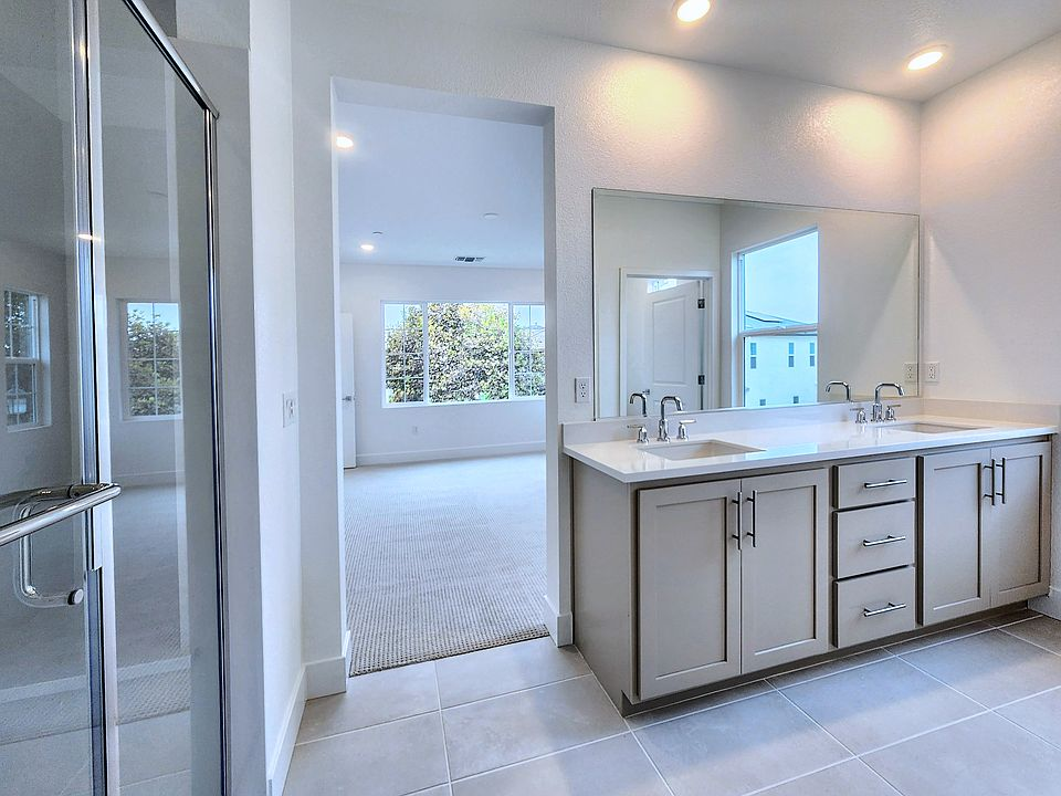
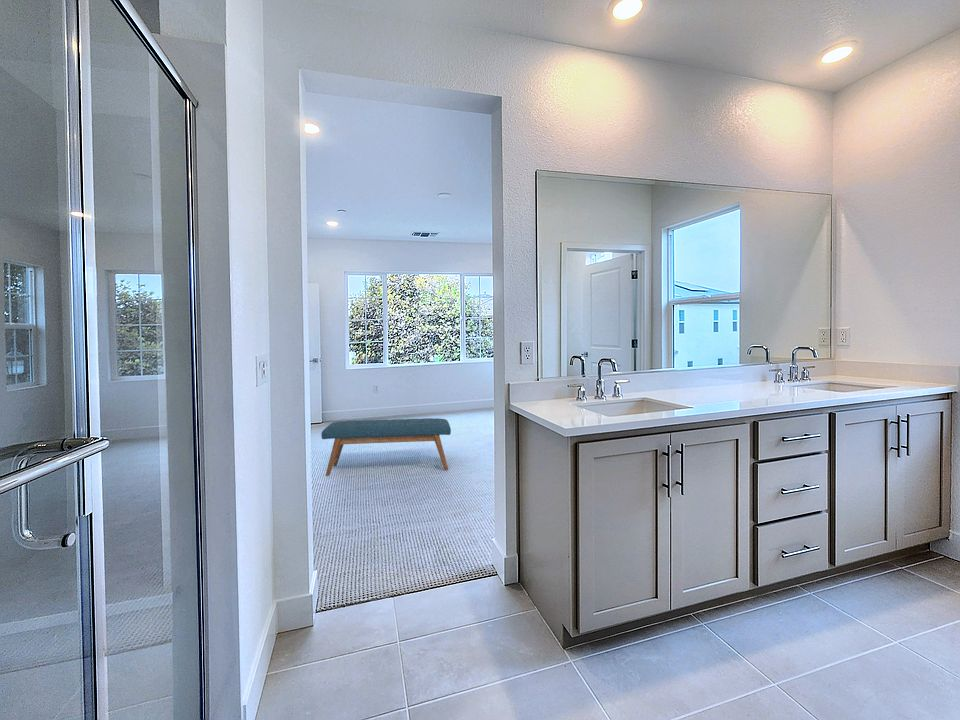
+ bench [320,417,452,477]
